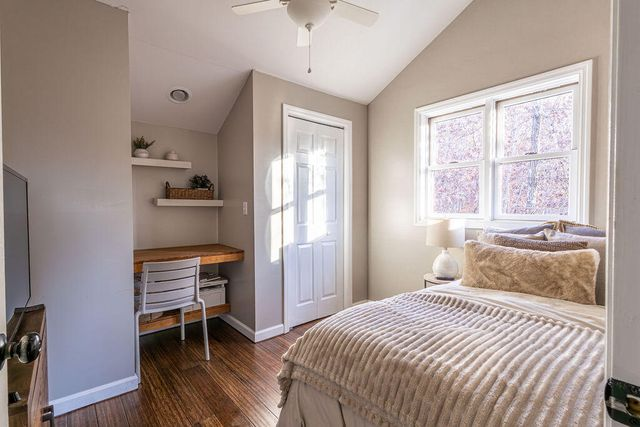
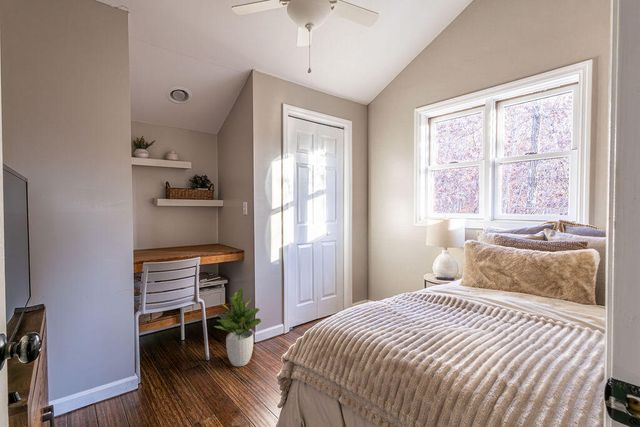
+ potted plant [213,287,262,367]
